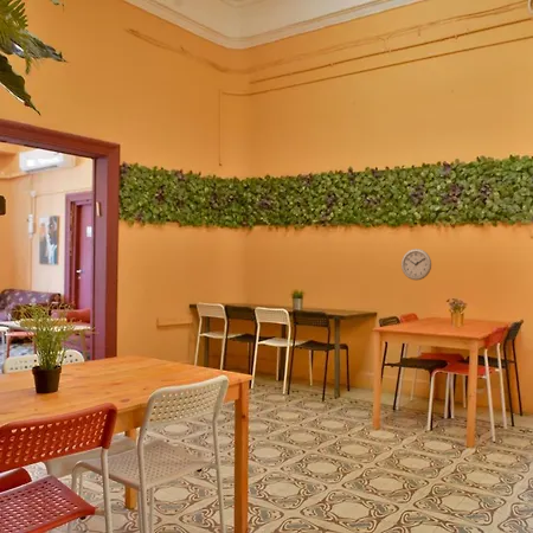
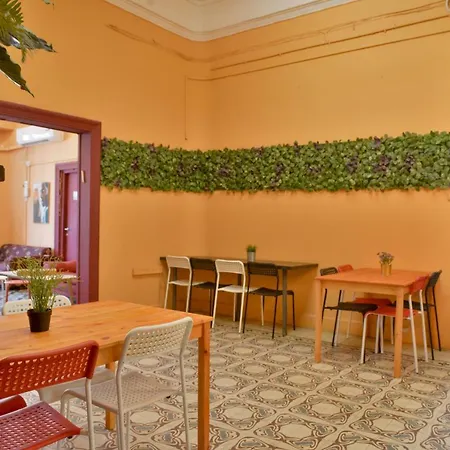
- wall clock [400,248,432,282]
